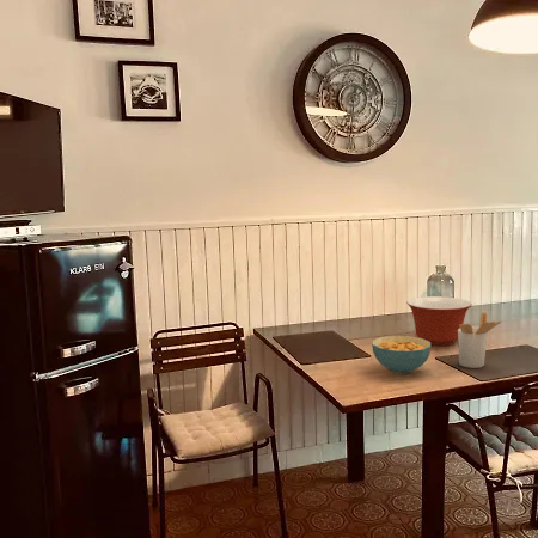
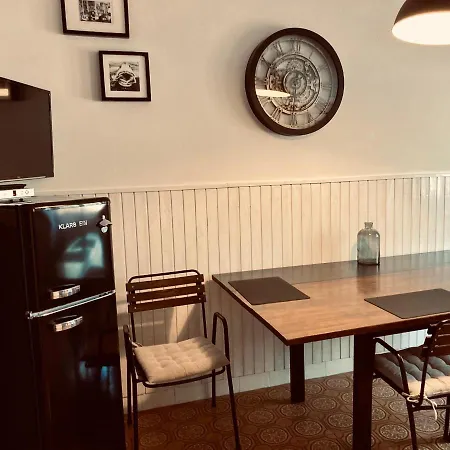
- mixing bowl [405,295,473,347]
- utensil holder [457,311,502,369]
- cereal bowl [371,335,432,374]
